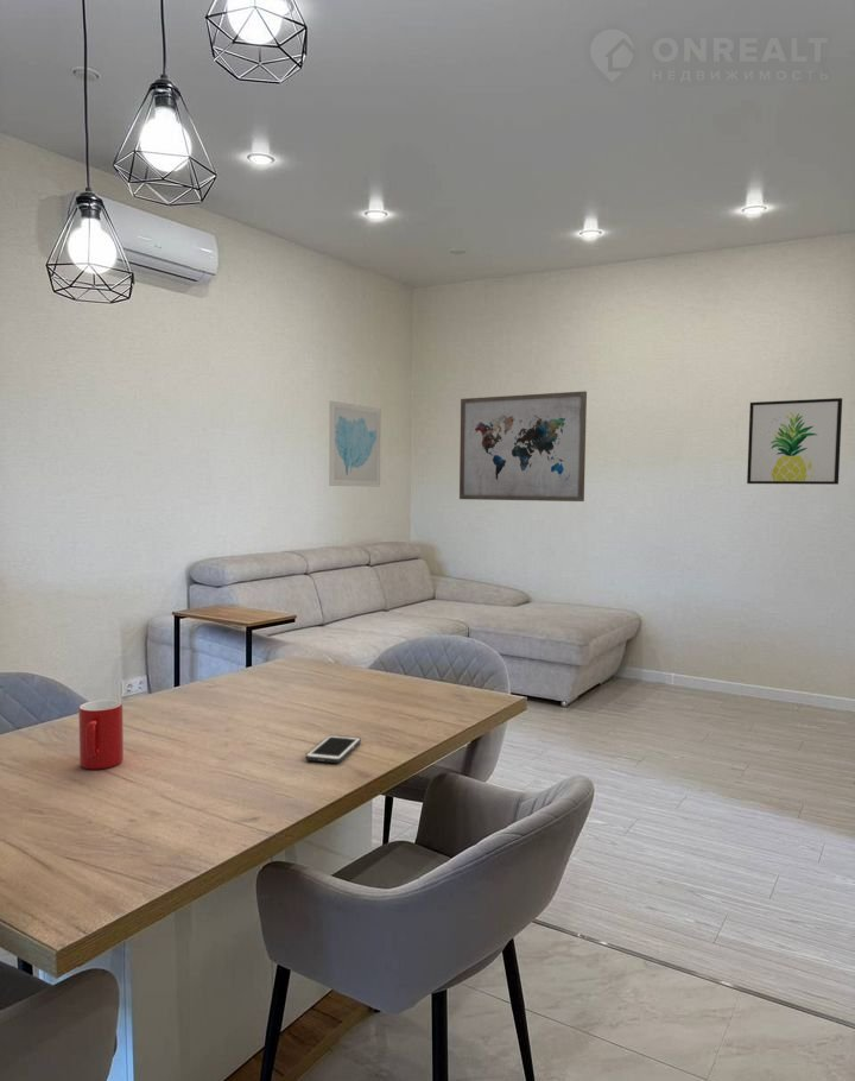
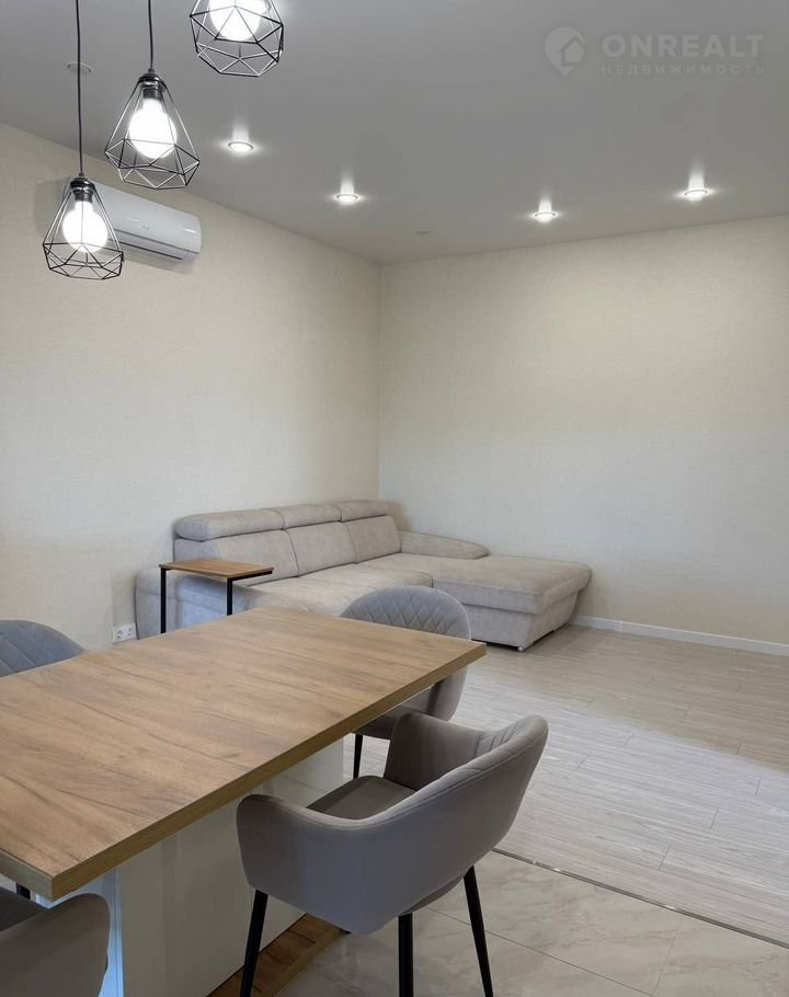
- wall art [458,390,588,502]
- cup [77,698,125,771]
- wall art [328,399,382,488]
- cell phone [304,734,362,764]
- wall art [746,397,843,486]
